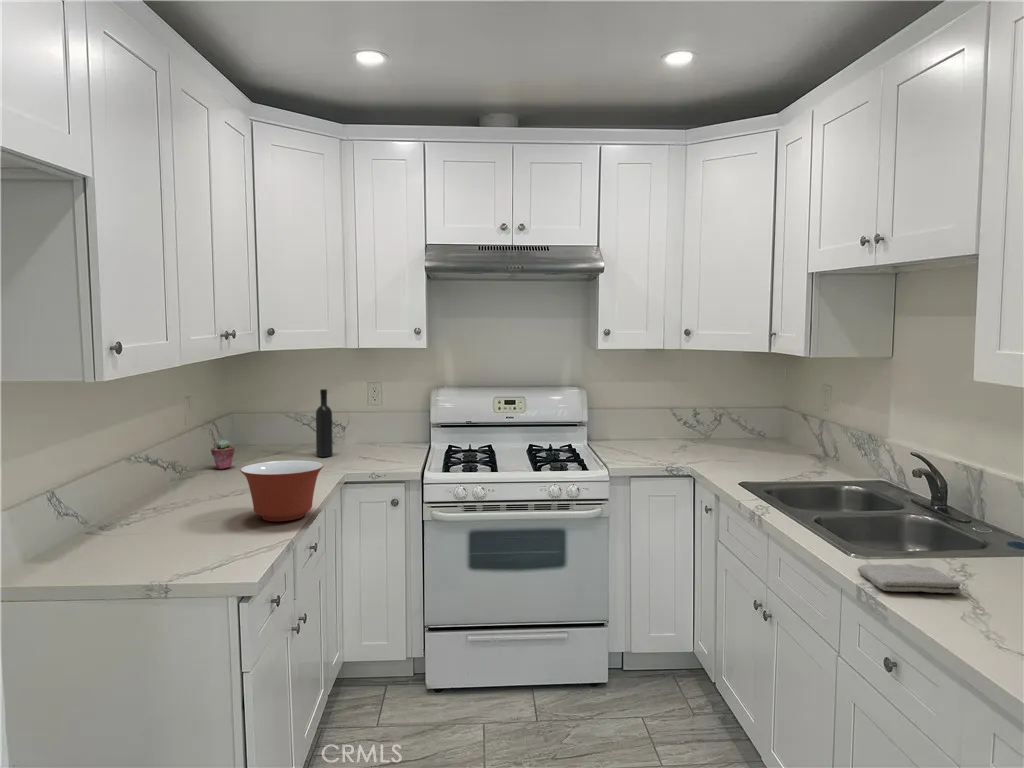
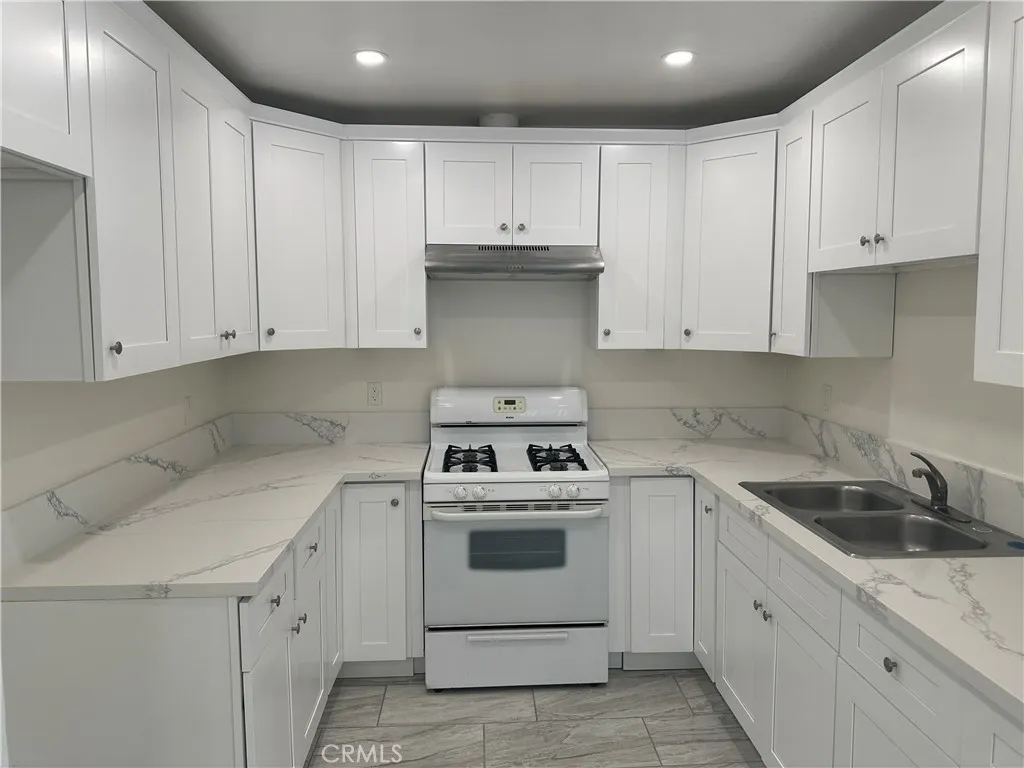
- washcloth [857,563,962,594]
- potted succulent [210,439,236,470]
- wine bottle [315,388,334,458]
- mixing bowl [239,460,324,522]
